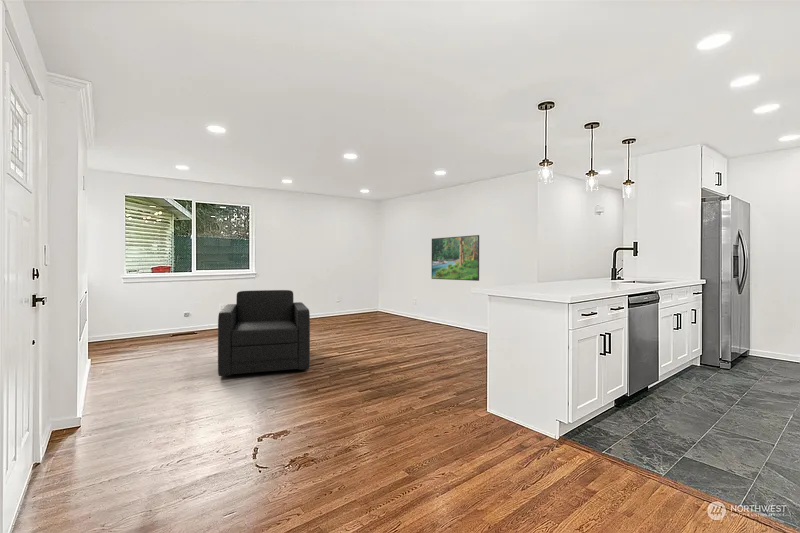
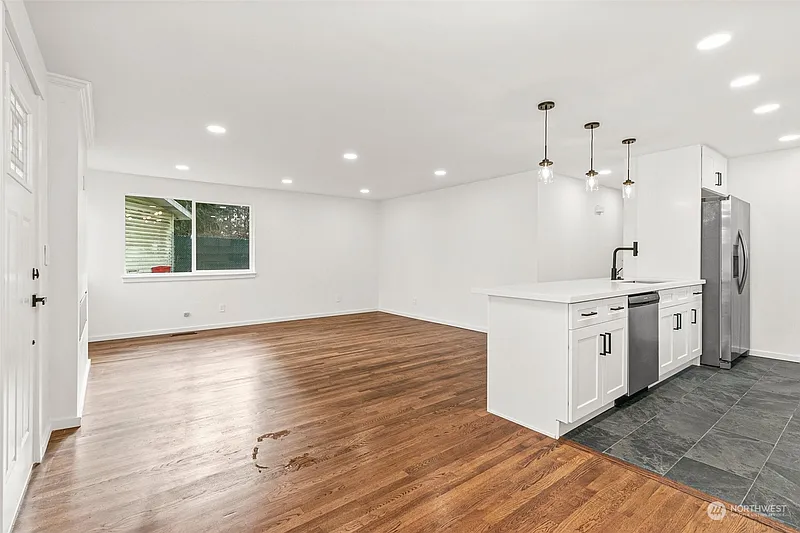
- armchair [217,289,311,377]
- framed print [431,234,480,282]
